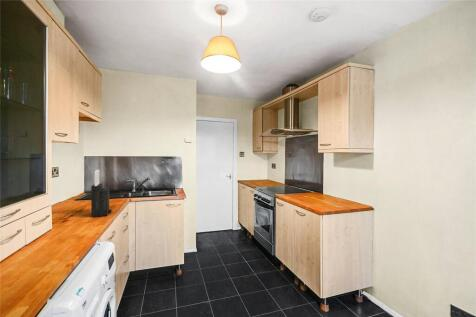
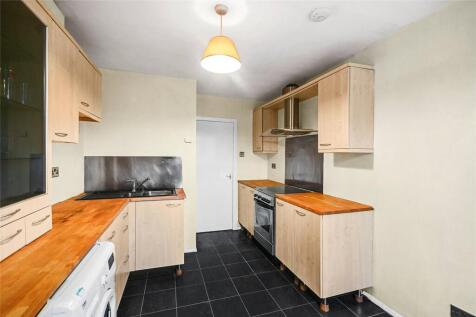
- knife block [90,169,113,218]
